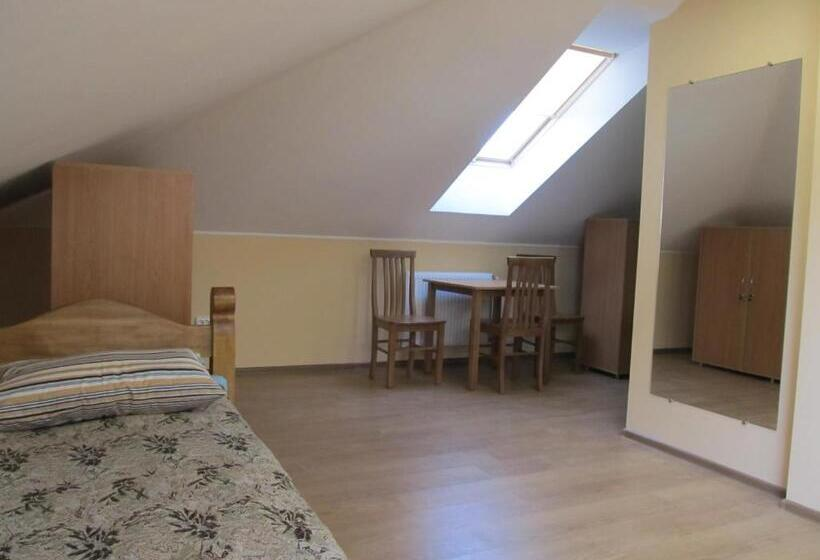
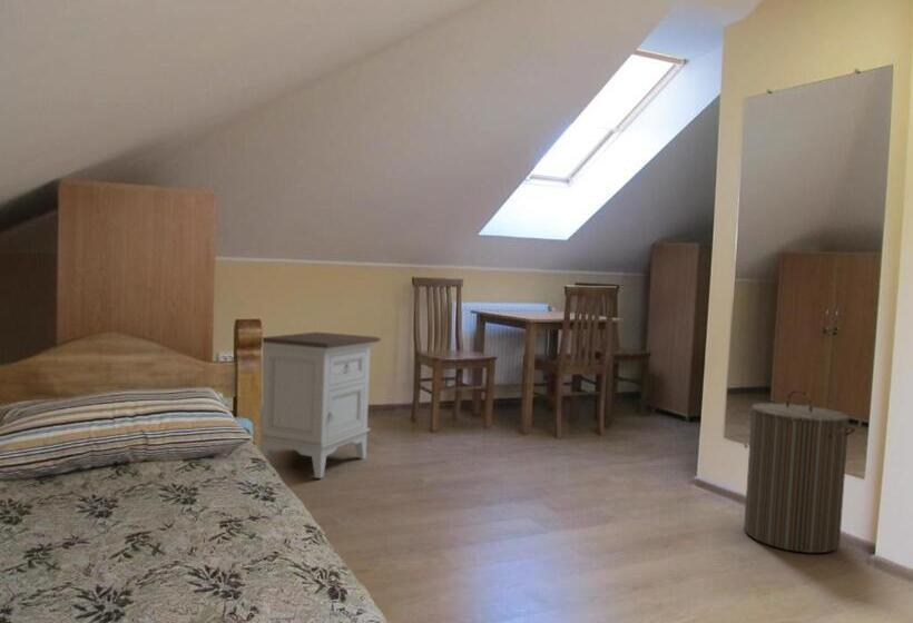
+ nightstand [261,330,382,479]
+ laundry hamper [743,388,856,554]
